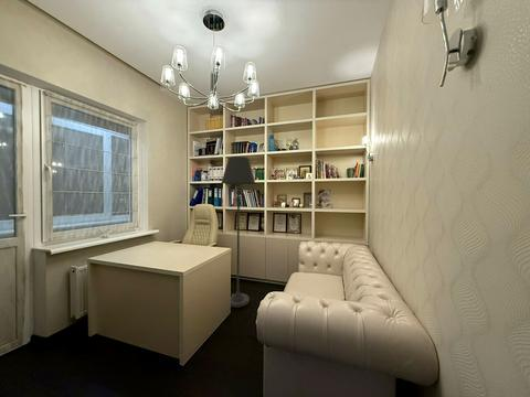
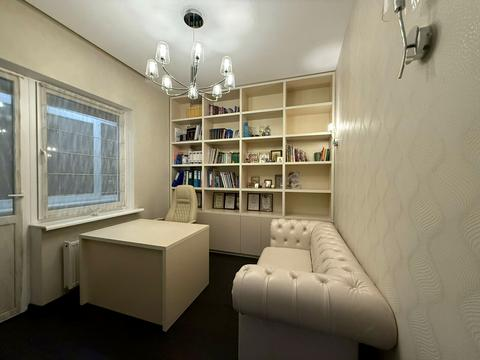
- floor lamp [220,155,256,309]
